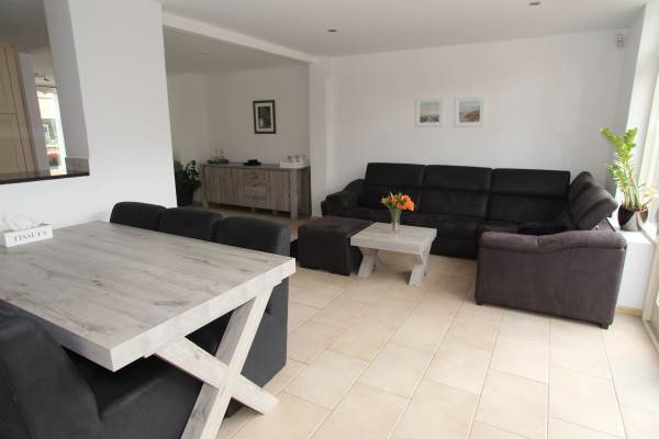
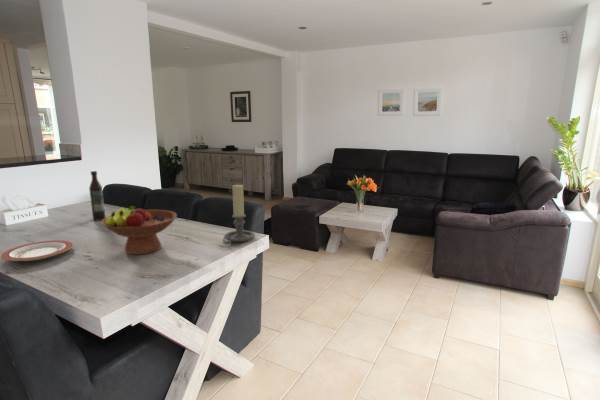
+ fruit bowl [100,205,178,256]
+ wine bottle [88,170,106,221]
+ plate [0,239,74,262]
+ candle holder [222,183,256,245]
